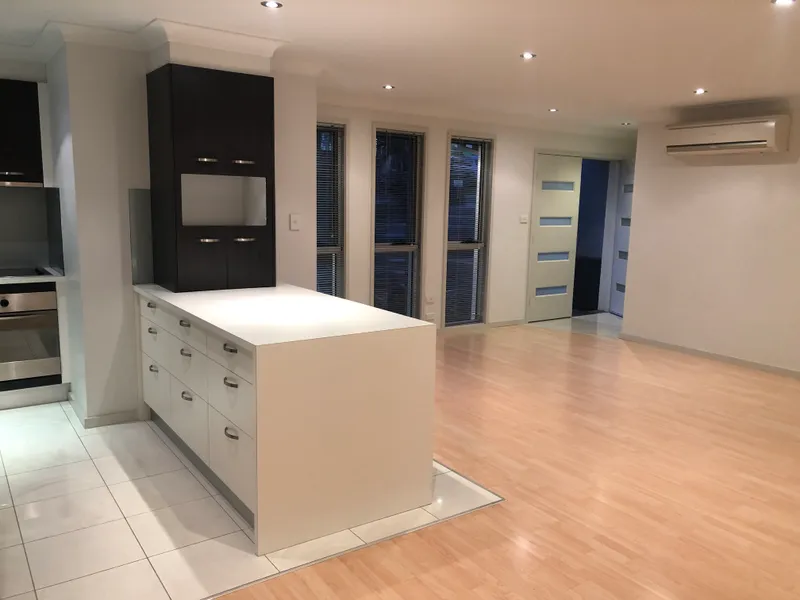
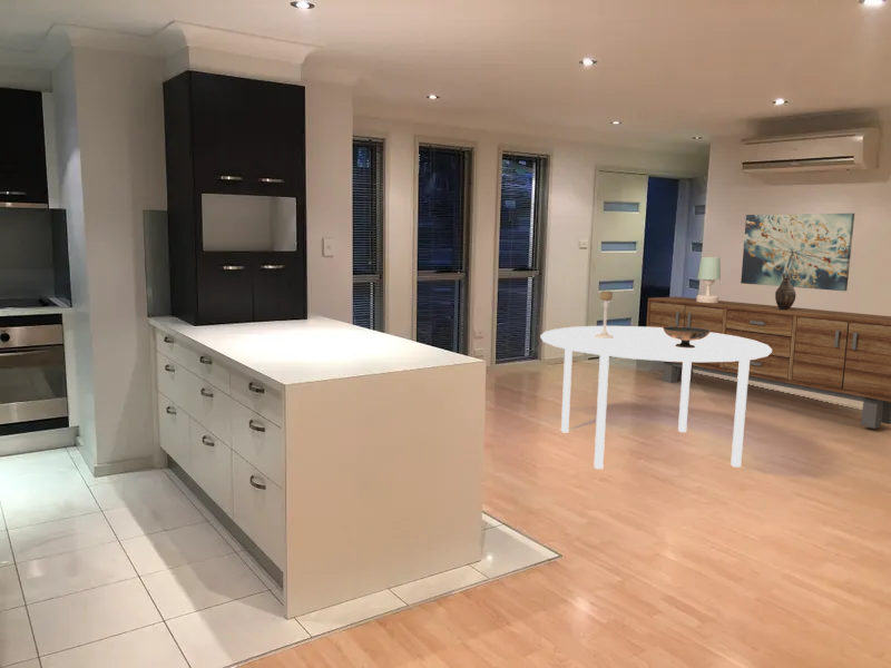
+ decorative vase [774,273,796,311]
+ decorative bowl [663,325,711,348]
+ dining table [539,325,772,470]
+ candle holder [595,289,614,338]
+ table lamp [696,256,722,303]
+ sideboard [646,296,891,430]
+ wall art [740,213,855,292]
